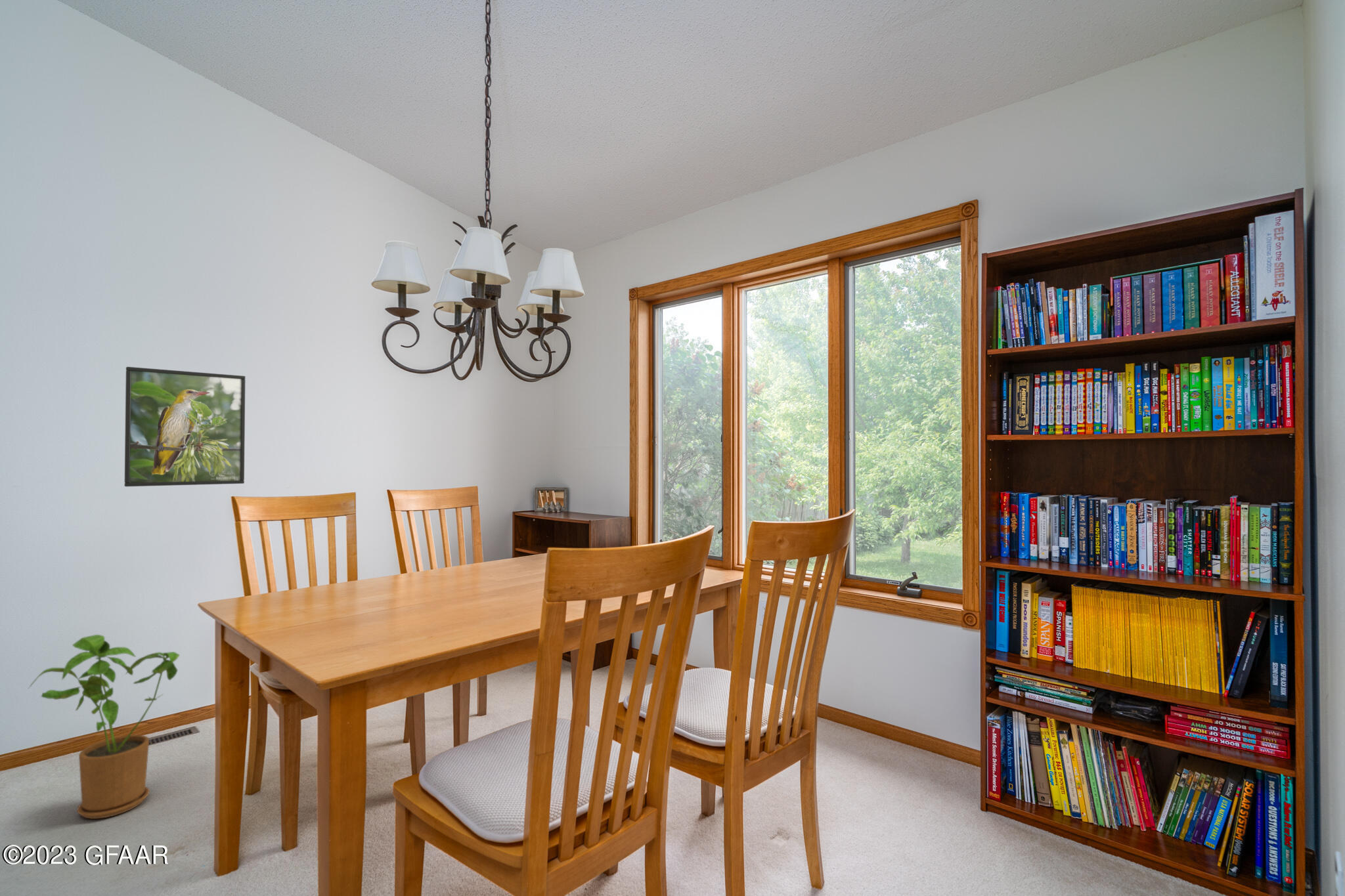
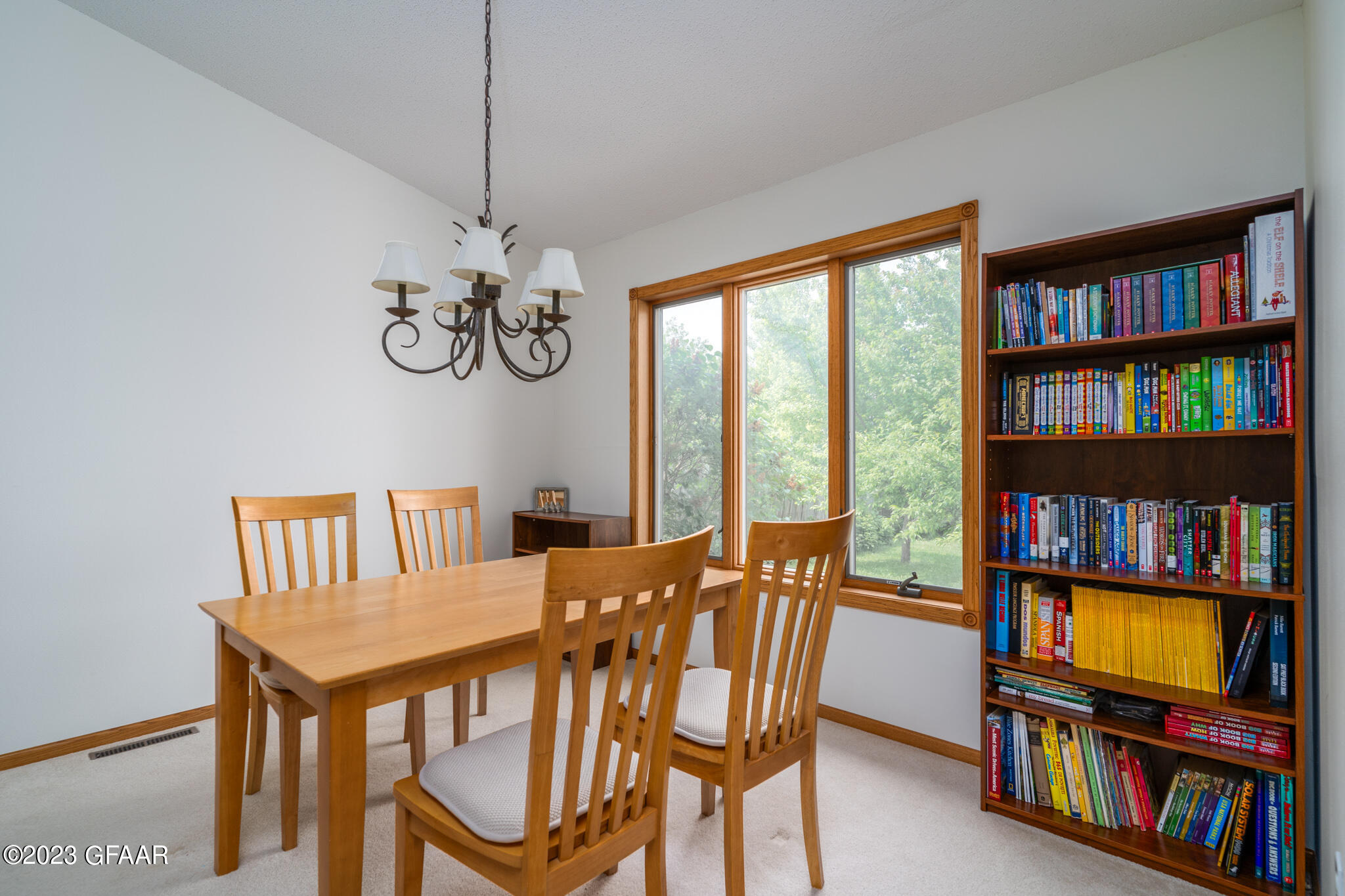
- house plant [28,634,181,820]
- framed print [124,366,246,487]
